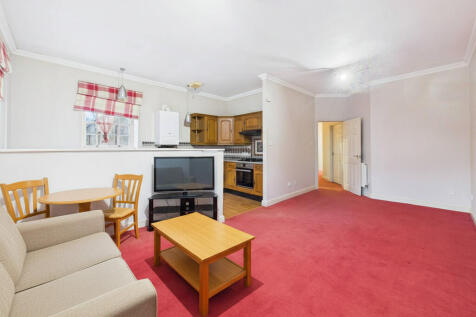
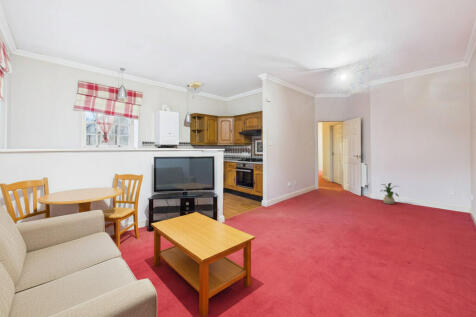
+ house plant [379,182,401,205]
